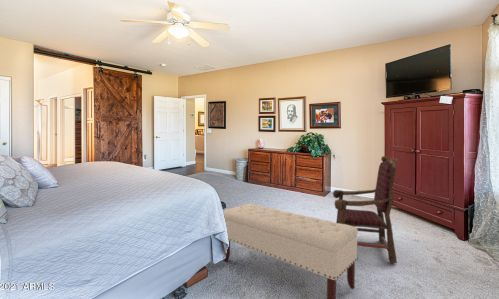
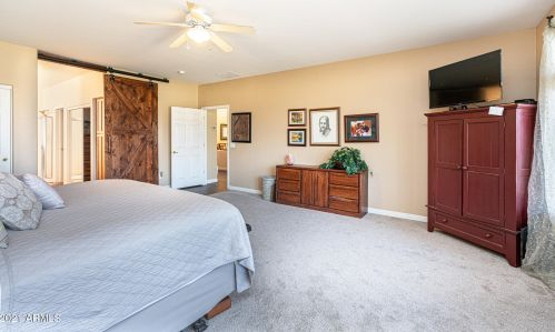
- armchair [332,155,399,264]
- bench [222,203,359,299]
